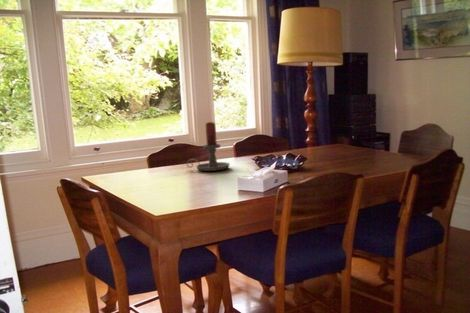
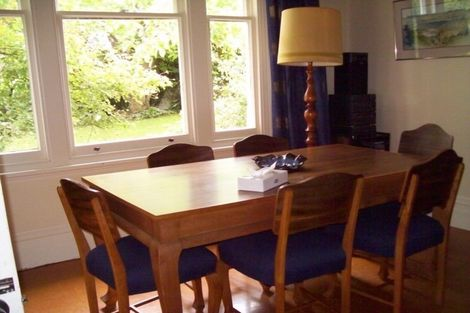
- candle holder [186,121,231,172]
